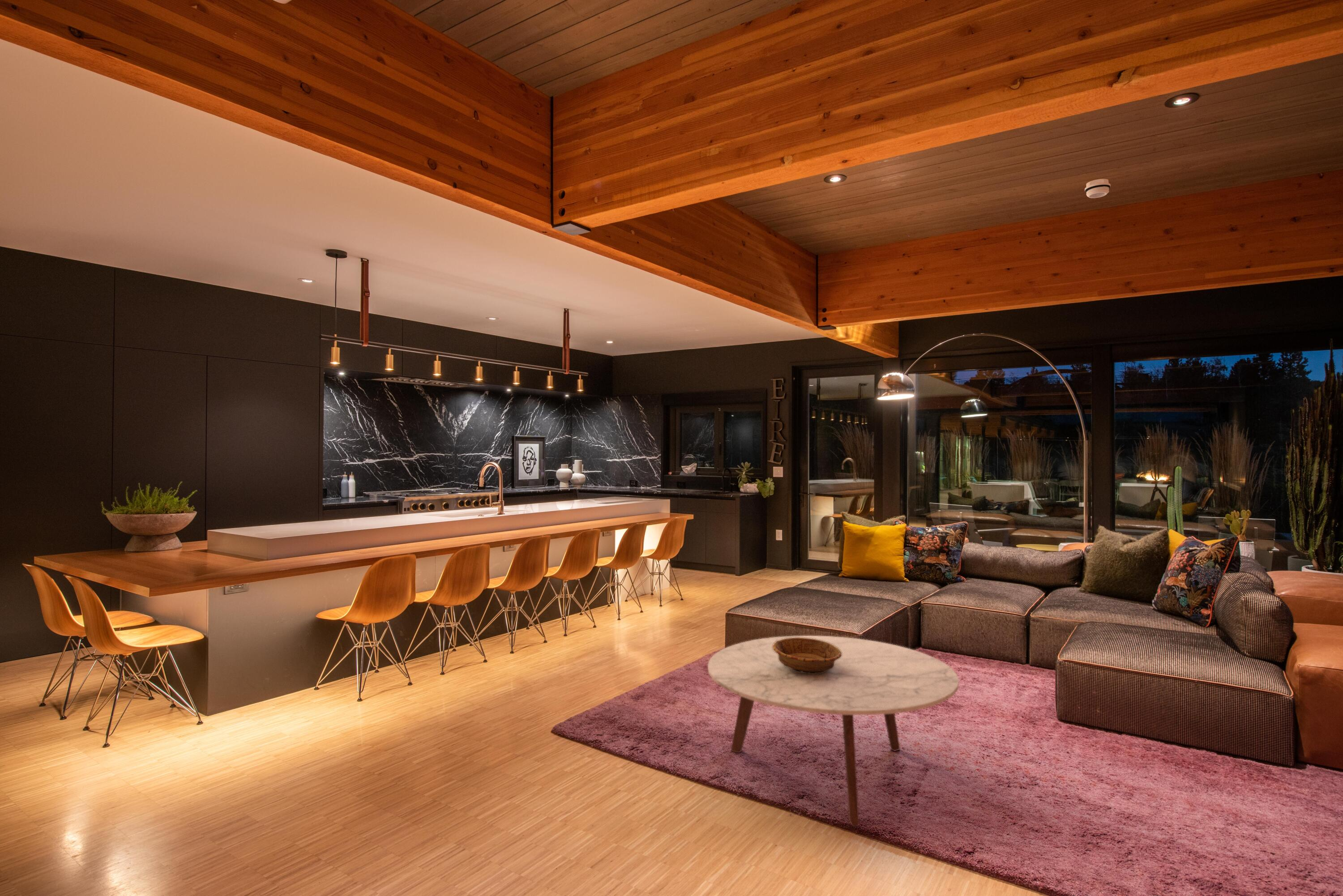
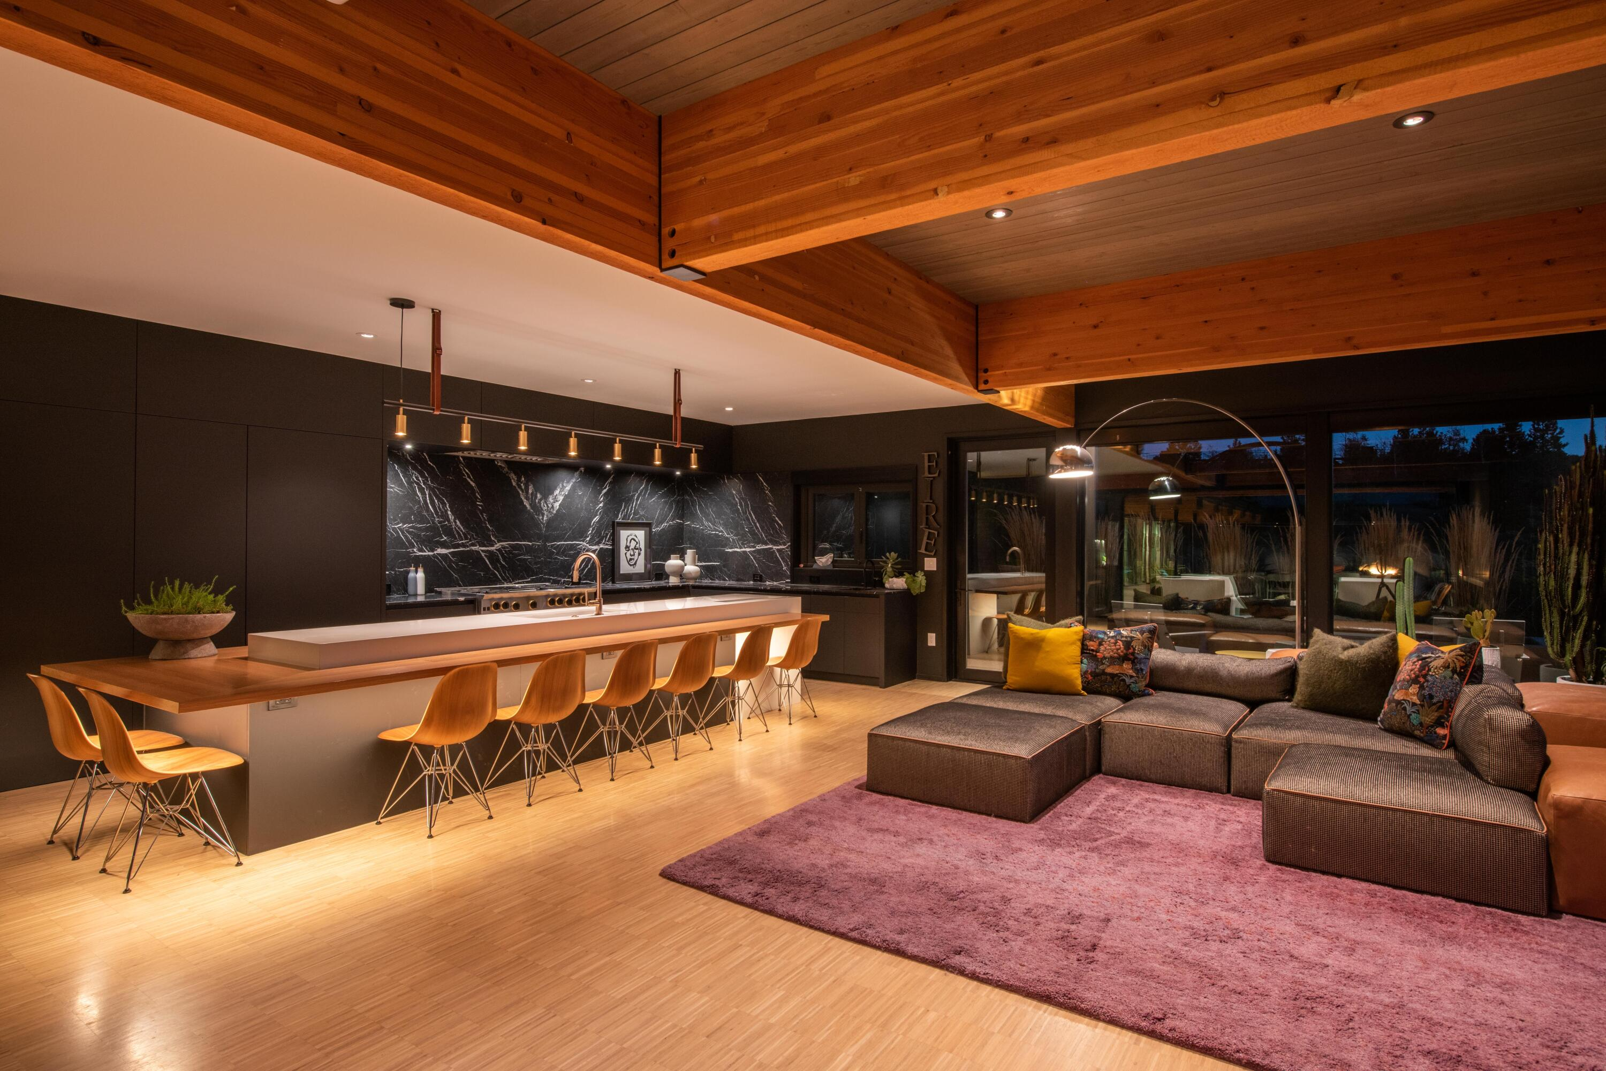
- decorative bowl [773,637,842,674]
- smoke detector [1084,179,1111,199]
- coffee table [707,635,959,827]
